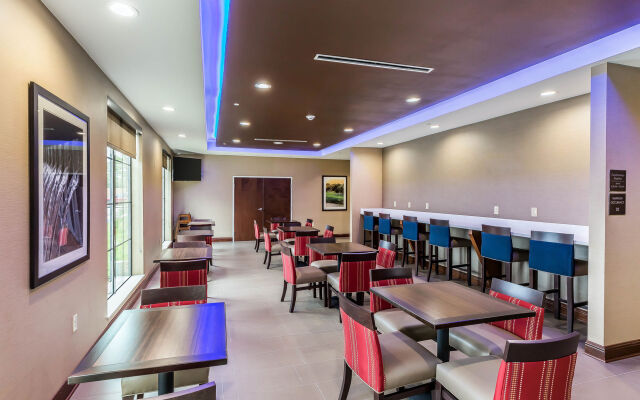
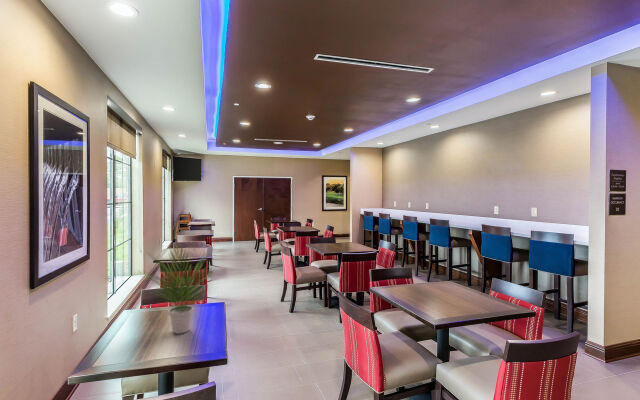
+ potted plant [139,241,221,335]
